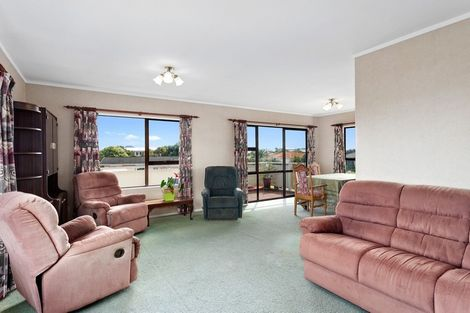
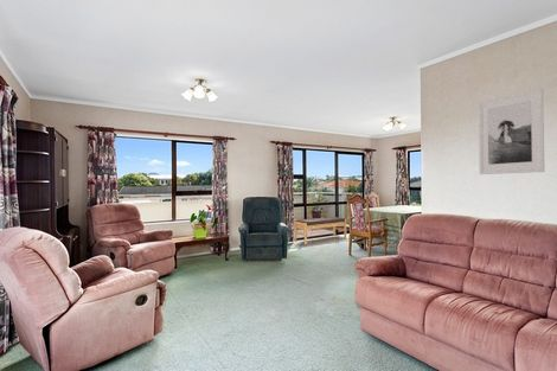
+ bench [293,216,347,245]
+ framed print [478,87,546,175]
